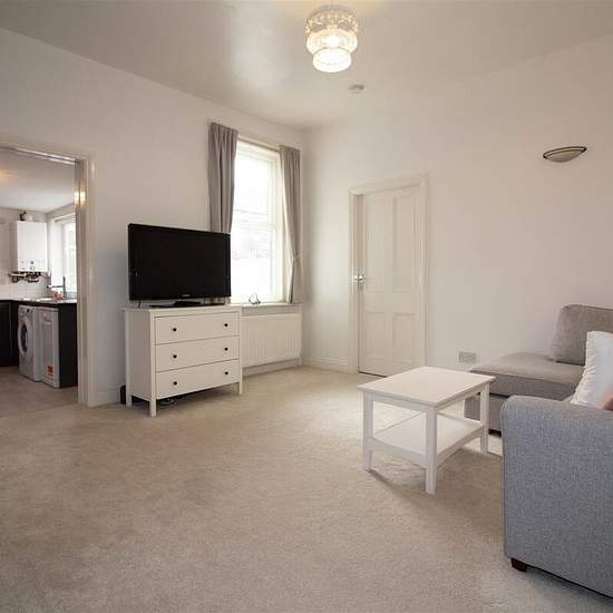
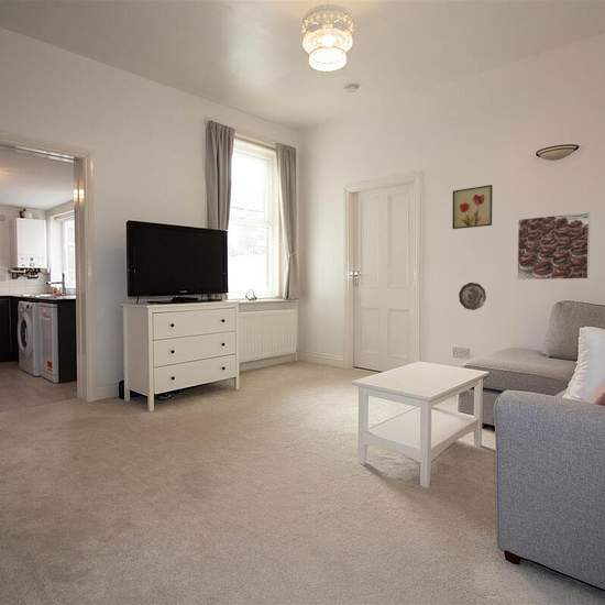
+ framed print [516,211,591,280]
+ wall art [451,184,494,230]
+ decorative plate [458,282,487,311]
